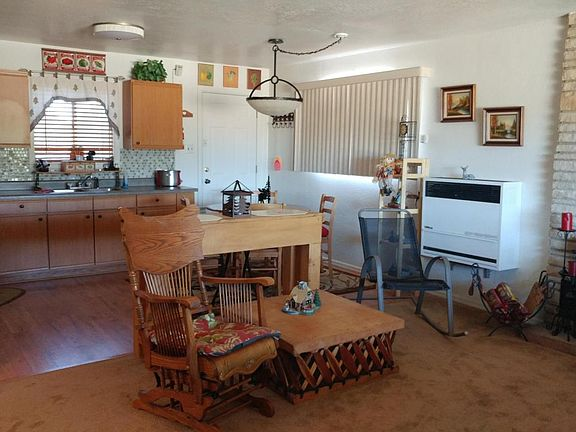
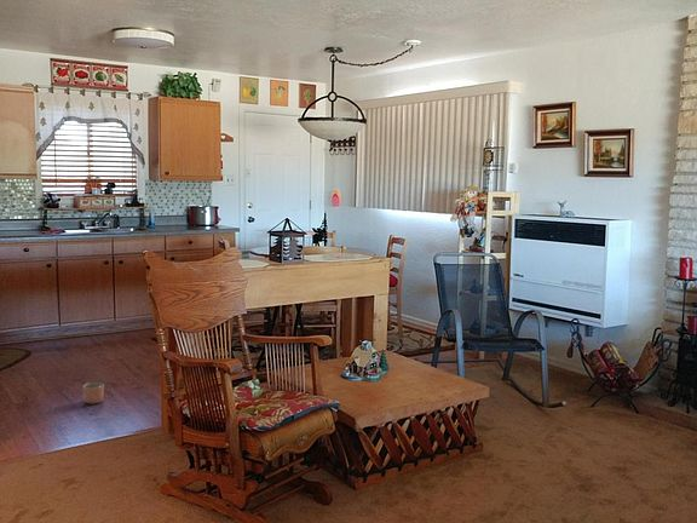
+ planter [82,381,105,406]
